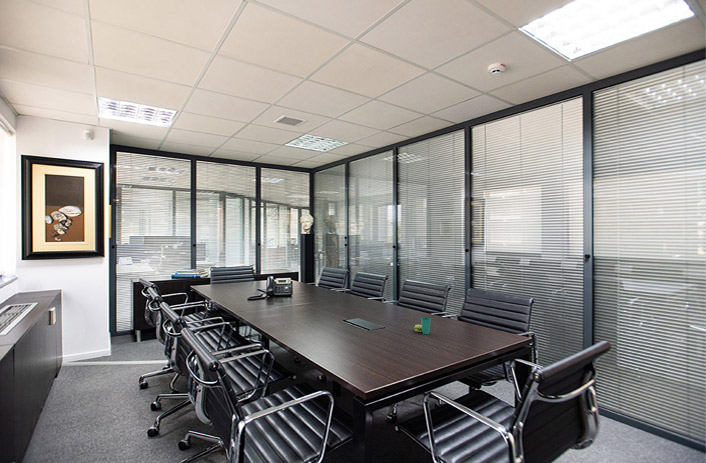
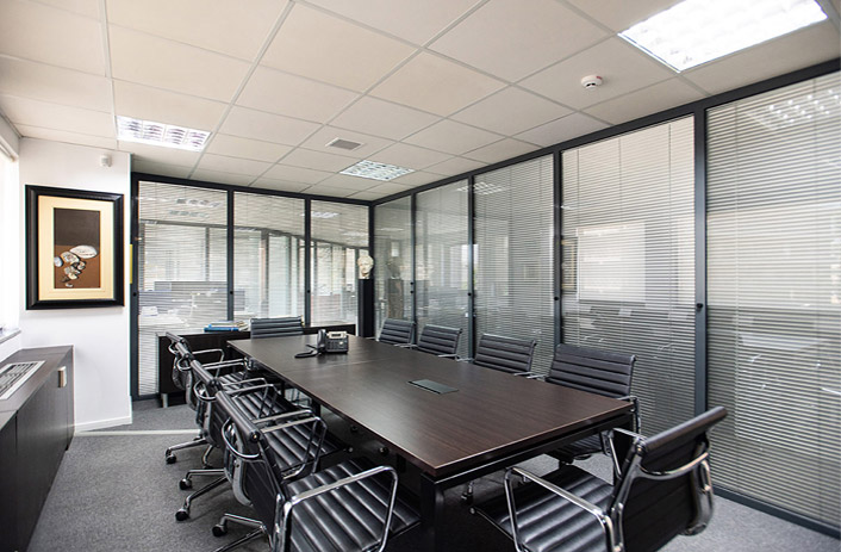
- cup [413,316,432,335]
